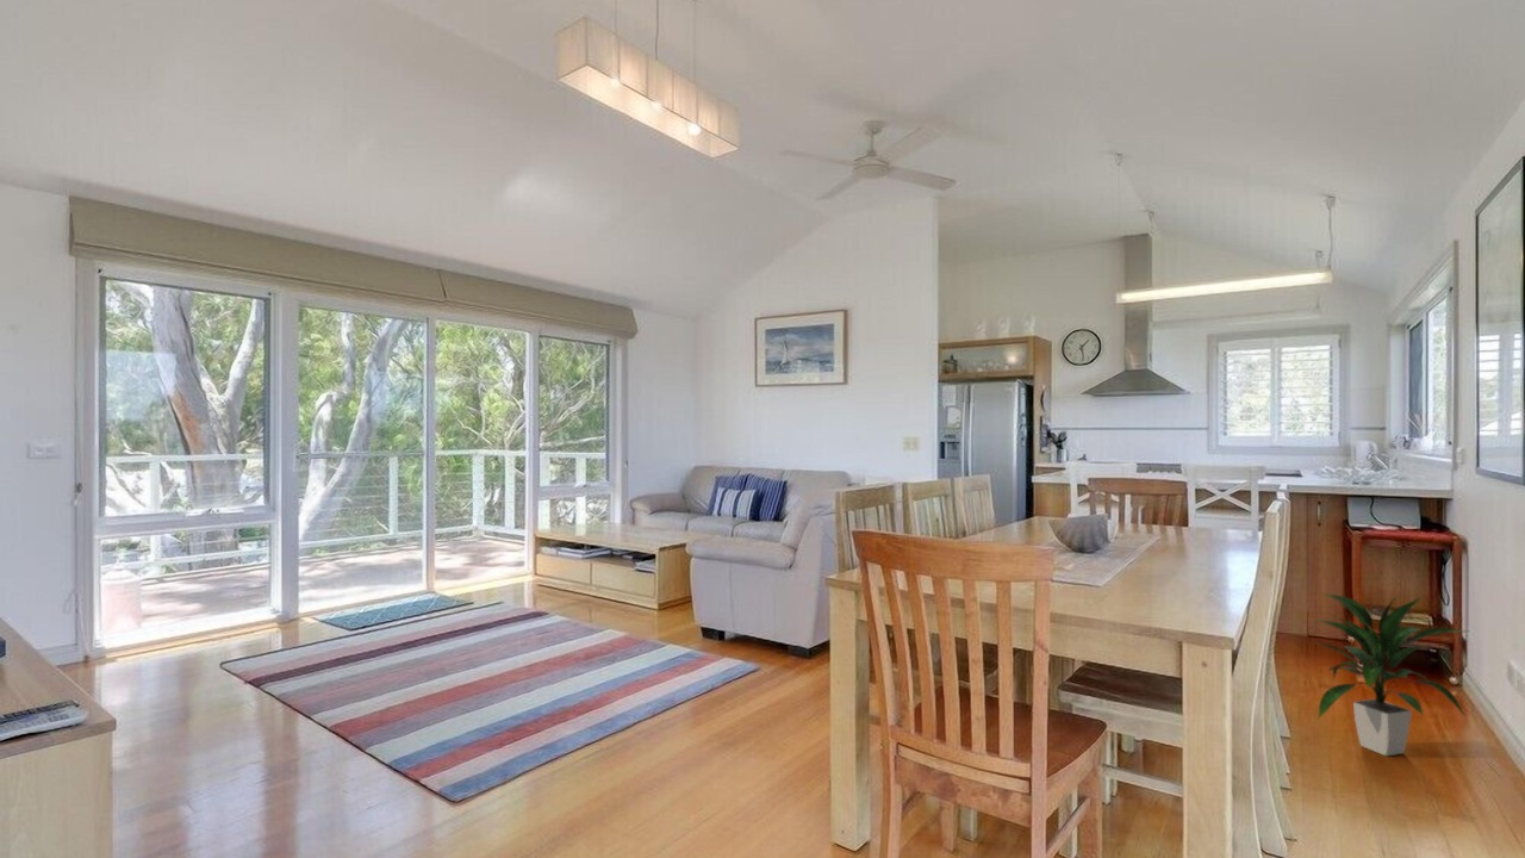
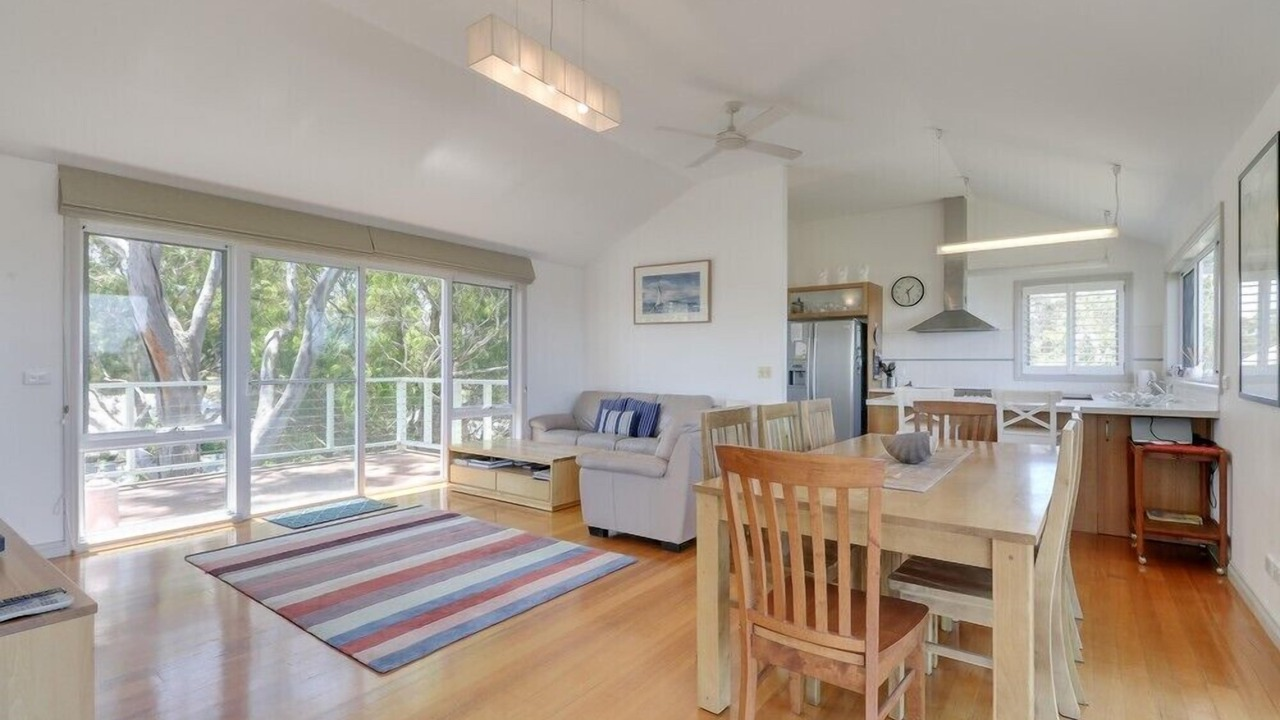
- indoor plant [1312,591,1468,757]
